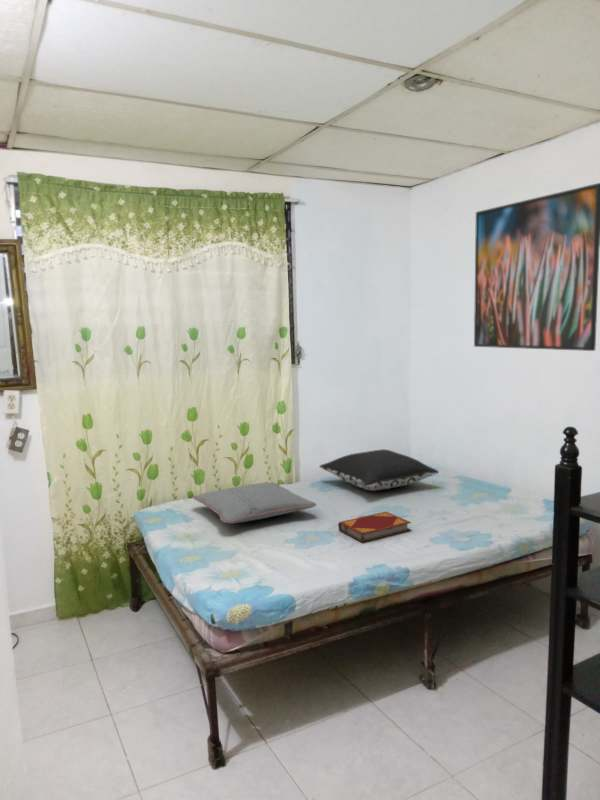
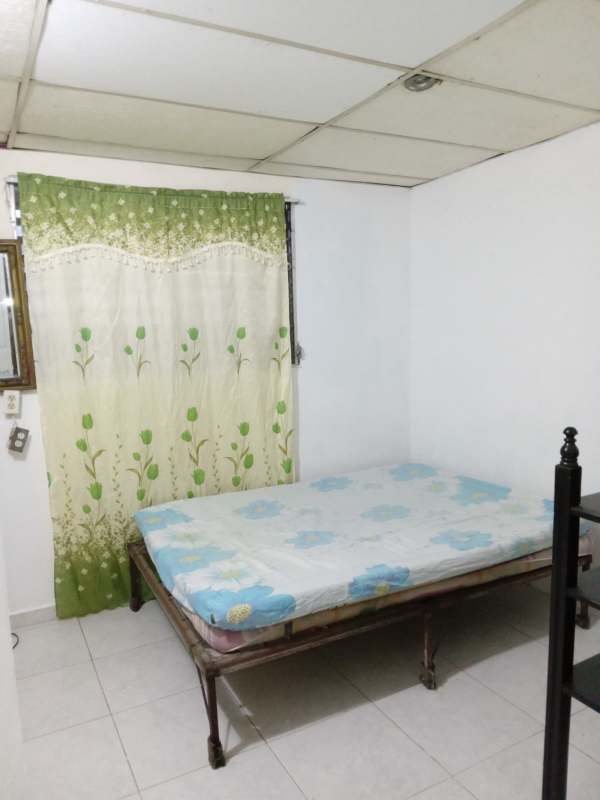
- hardback book [337,511,412,543]
- pillow [193,482,317,525]
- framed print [473,182,600,352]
- pillow [318,448,440,492]
